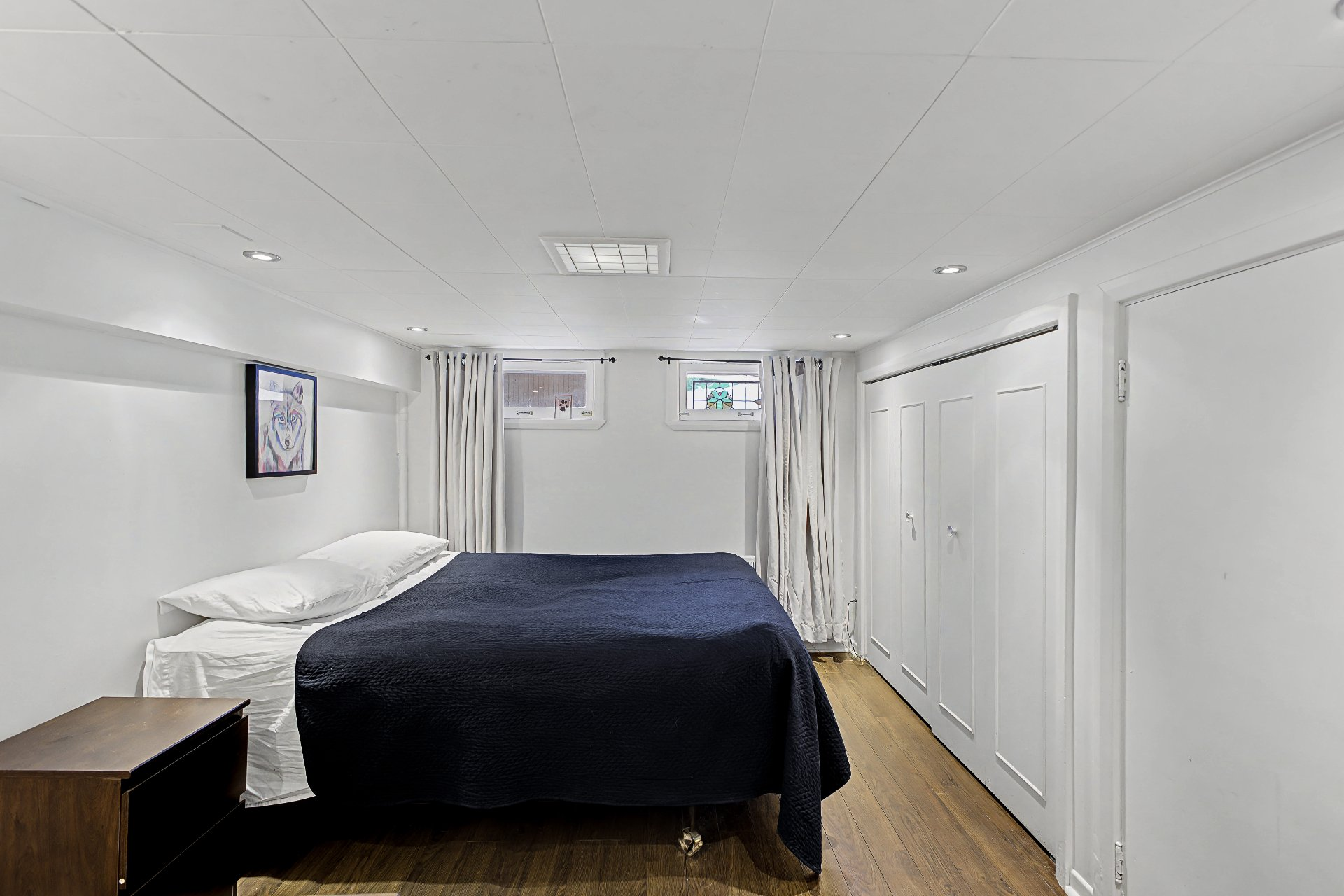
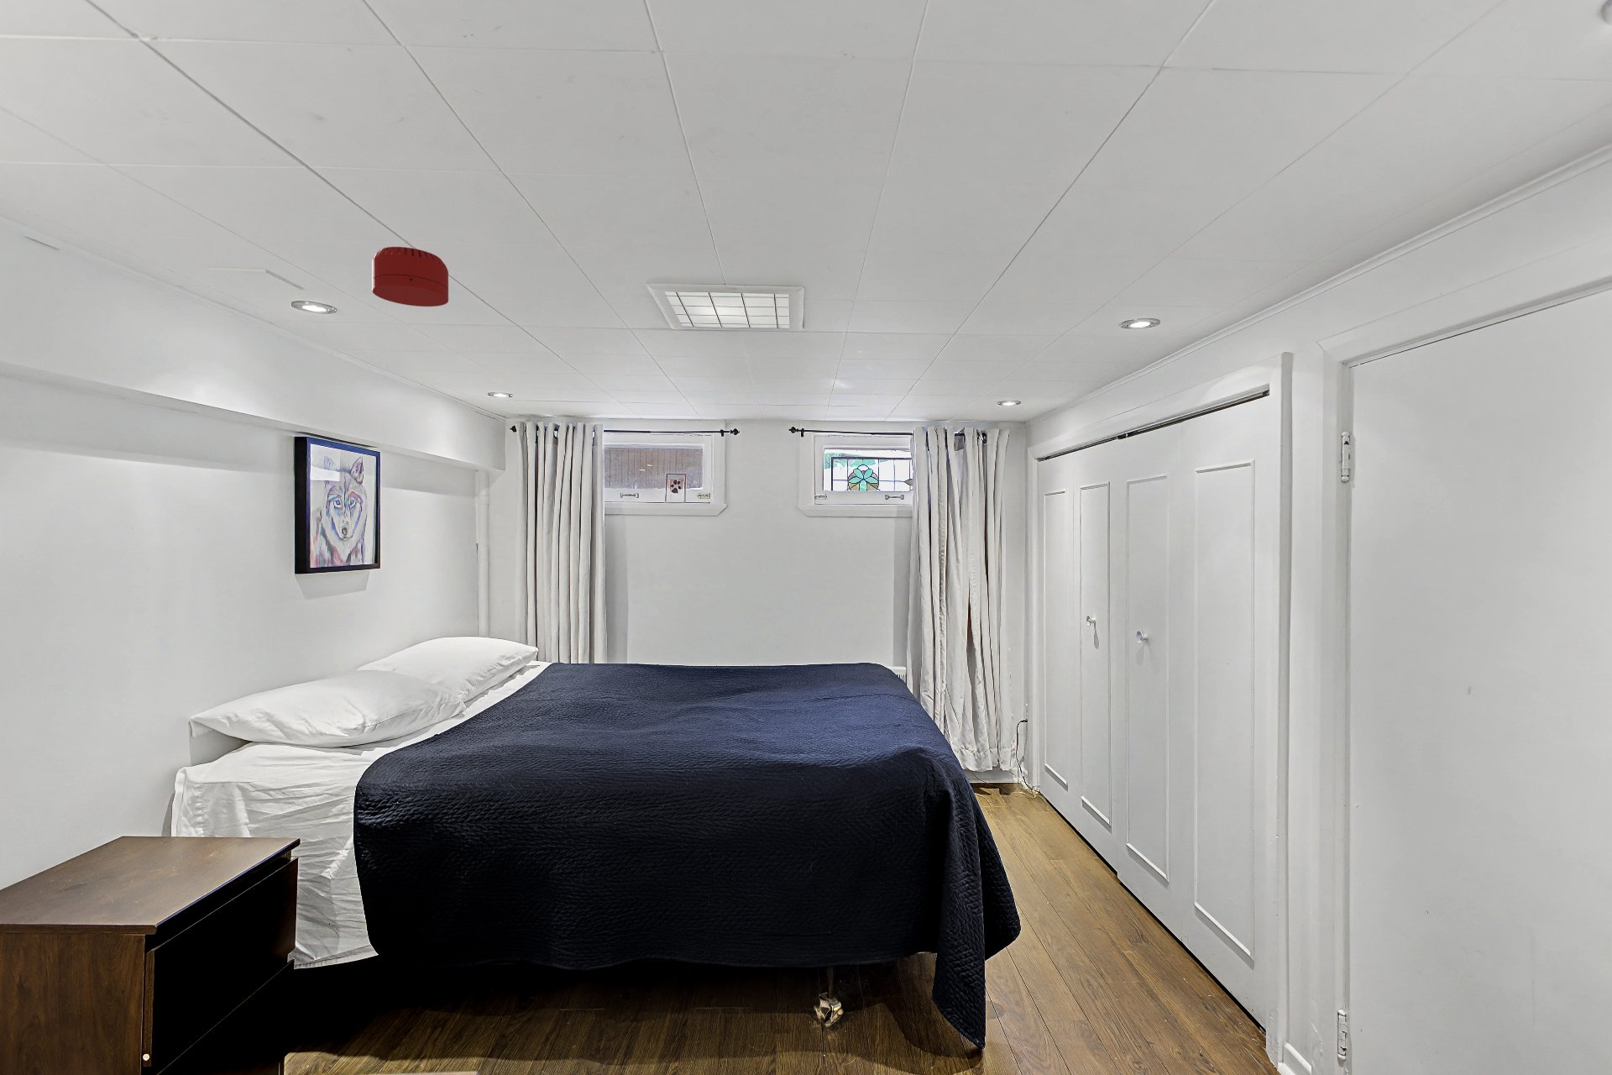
+ smoke detector [371,246,449,307]
